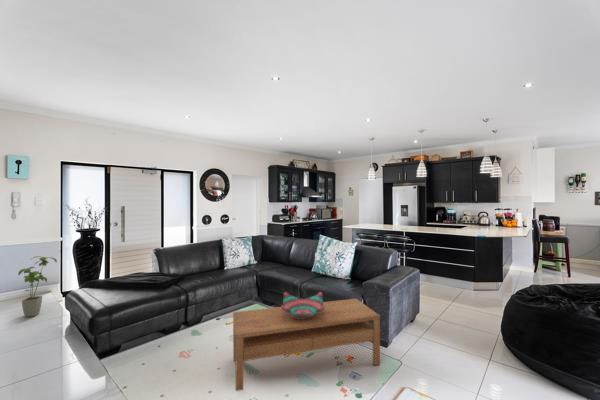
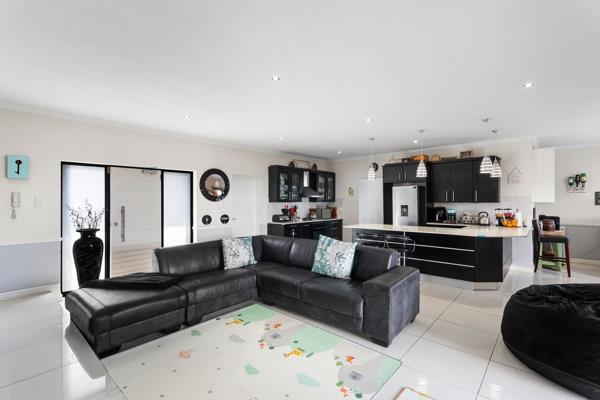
- decorative bowl [280,291,325,319]
- coffee table [232,298,381,392]
- house plant [17,255,58,318]
